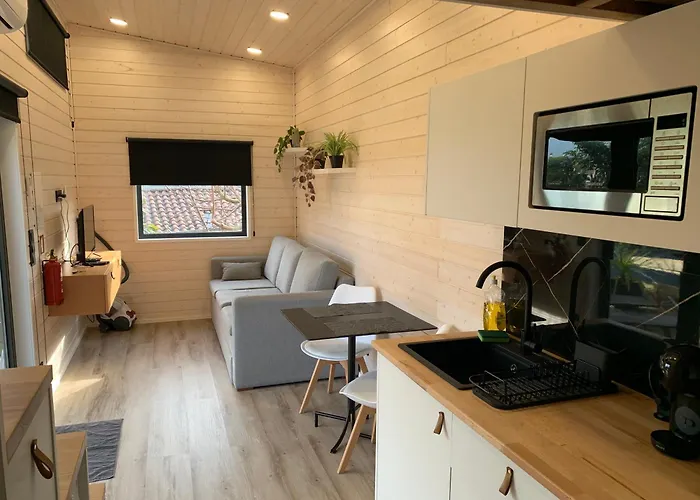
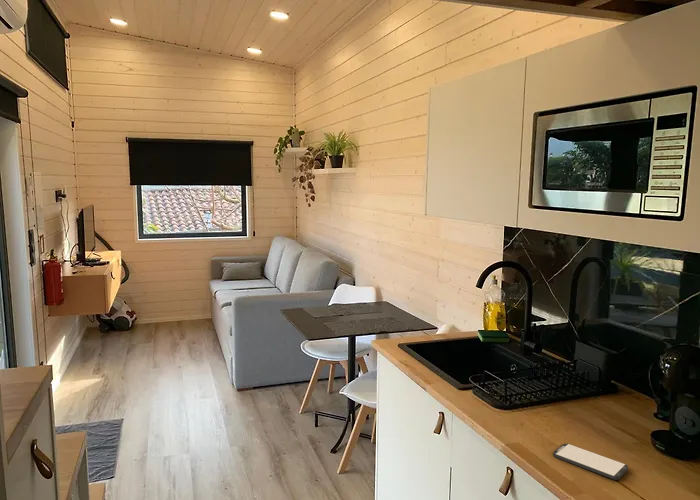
+ smartphone [552,442,629,481]
